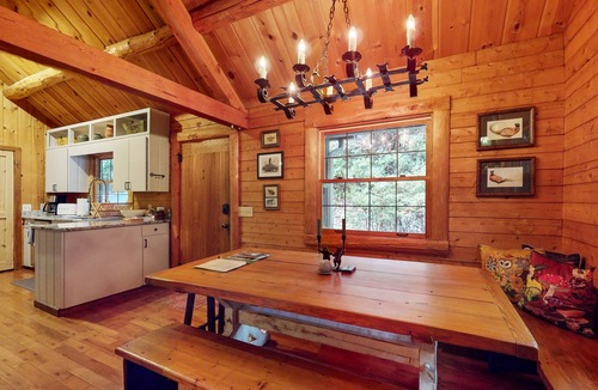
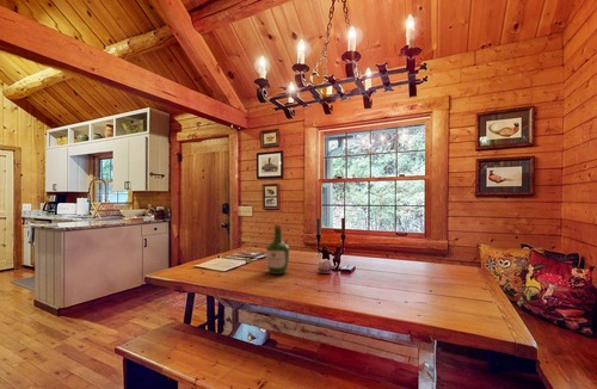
+ wine bottle [265,223,290,276]
